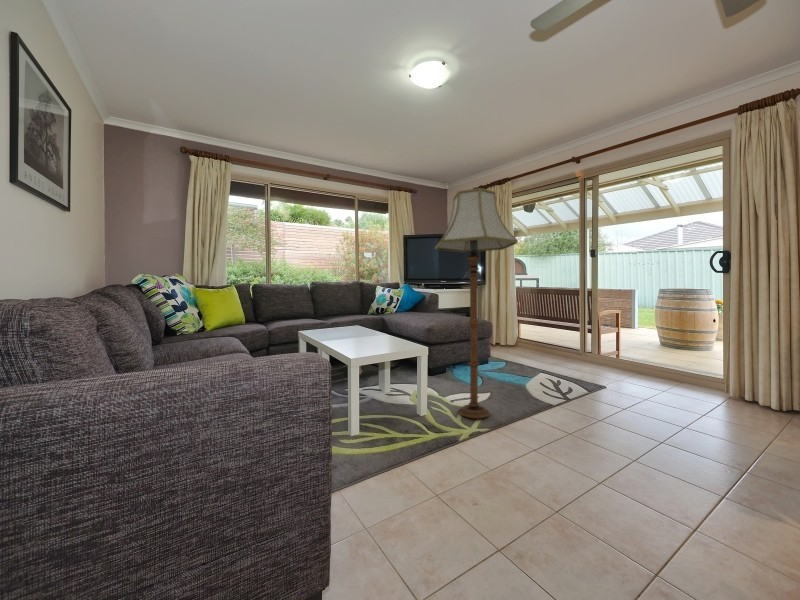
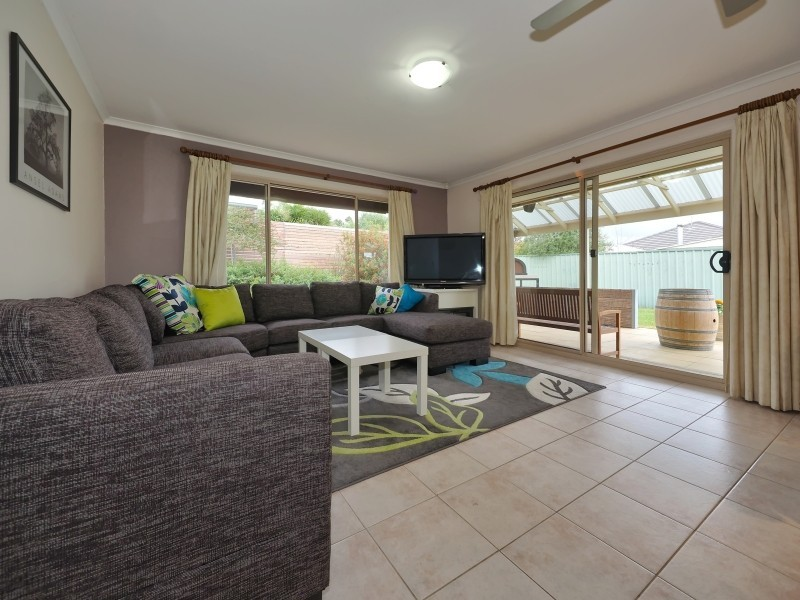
- floor lamp [434,187,519,419]
